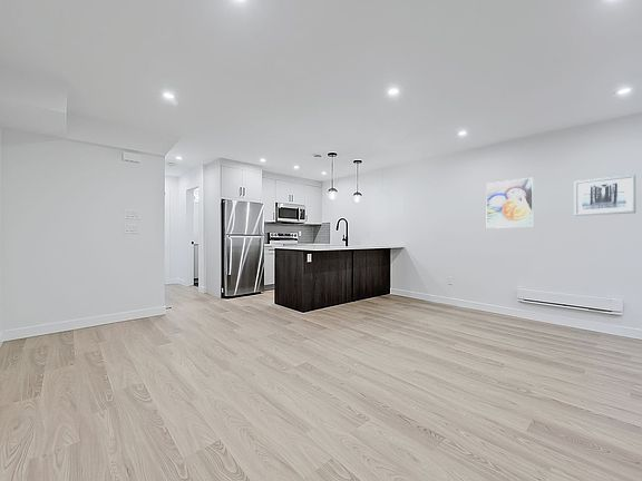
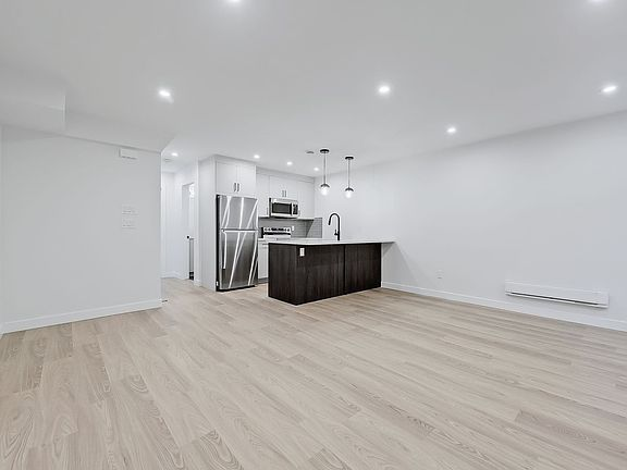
- wall art [573,174,636,217]
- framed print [485,177,534,229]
